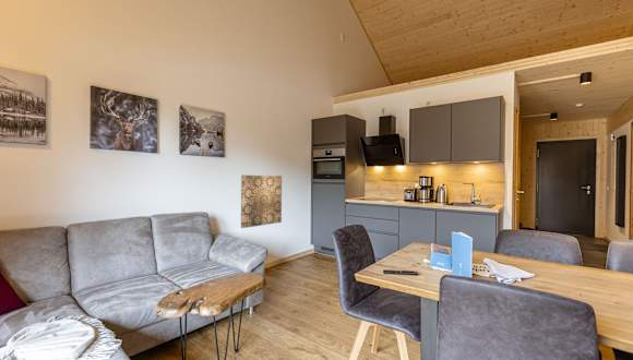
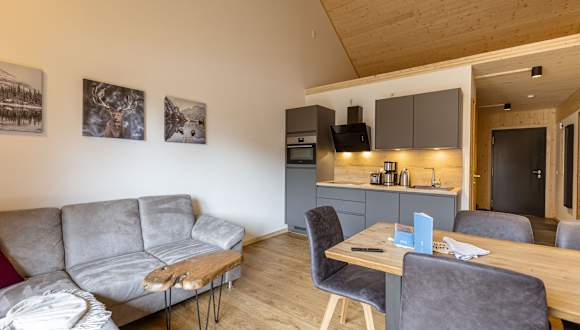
- wall art [240,175,283,229]
